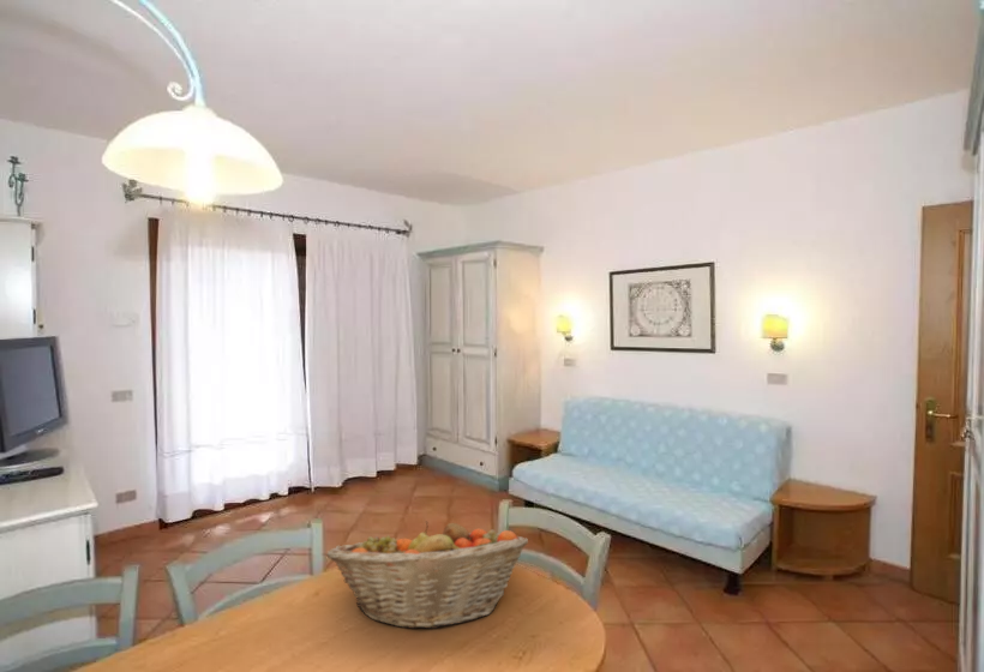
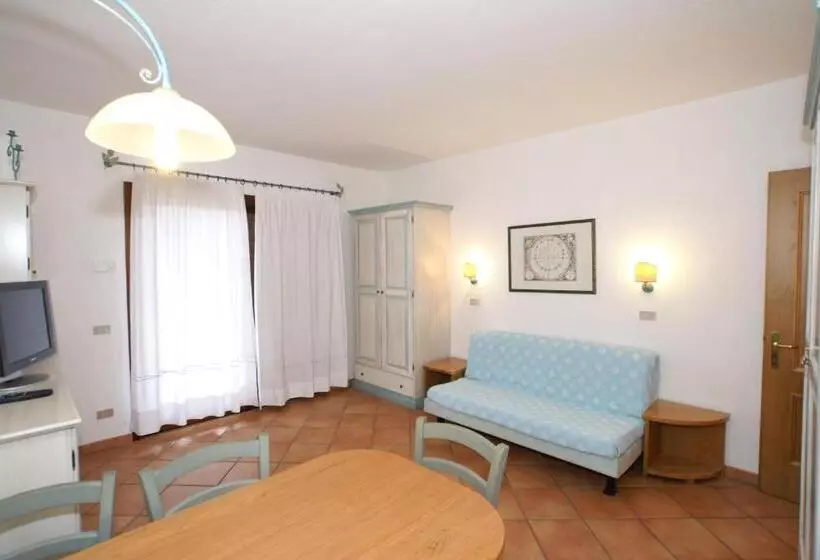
- fruit basket [325,520,529,630]
